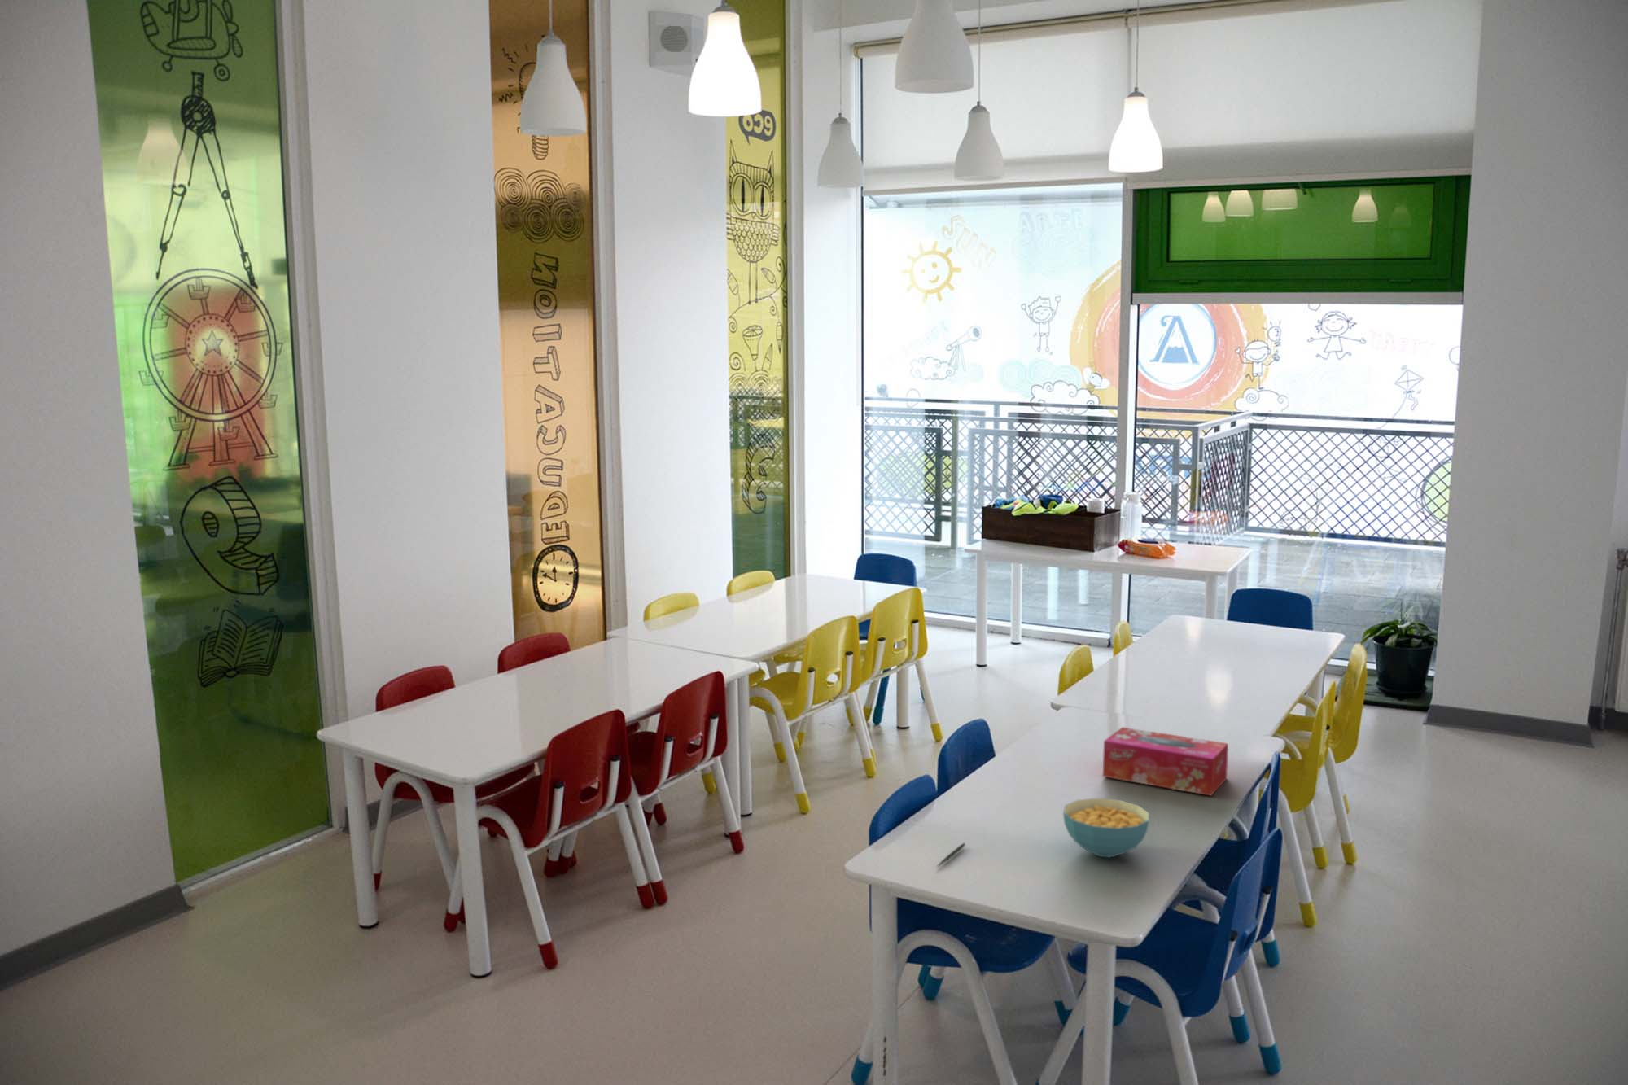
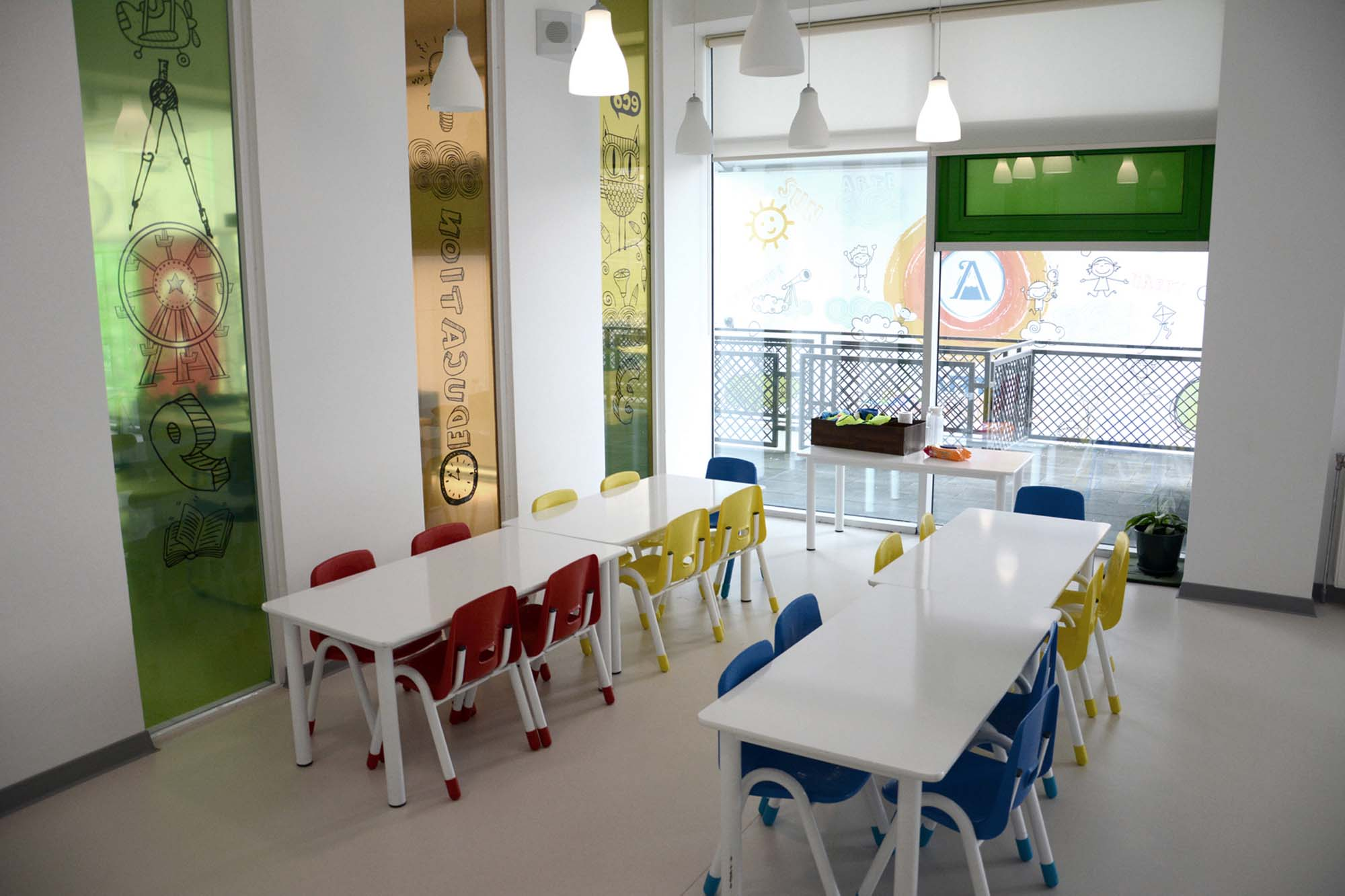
- pen [936,843,966,868]
- cereal bowl [1063,798,1150,859]
- tissue box [1103,727,1229,797]
